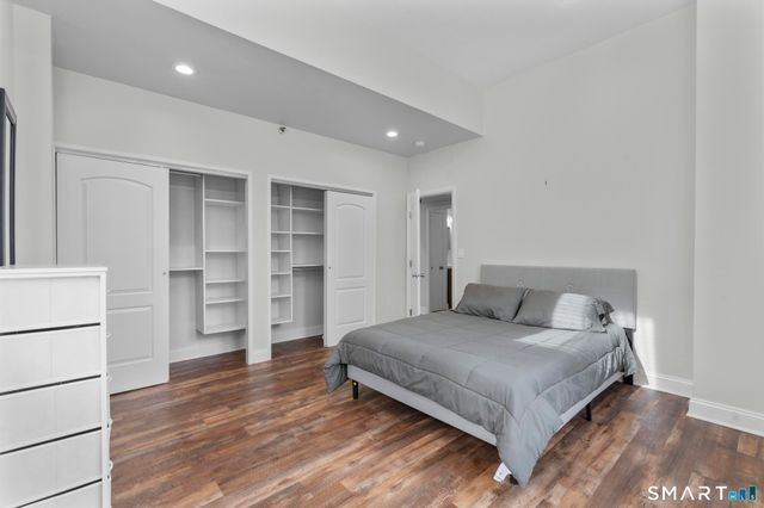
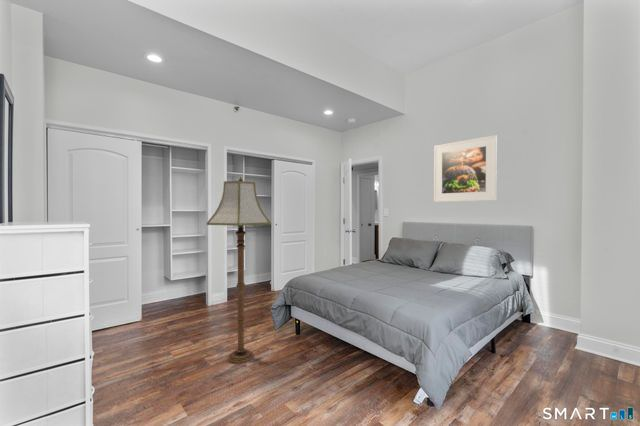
+ floor lamp [206,176,272,364]
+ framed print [433,134,498,203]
